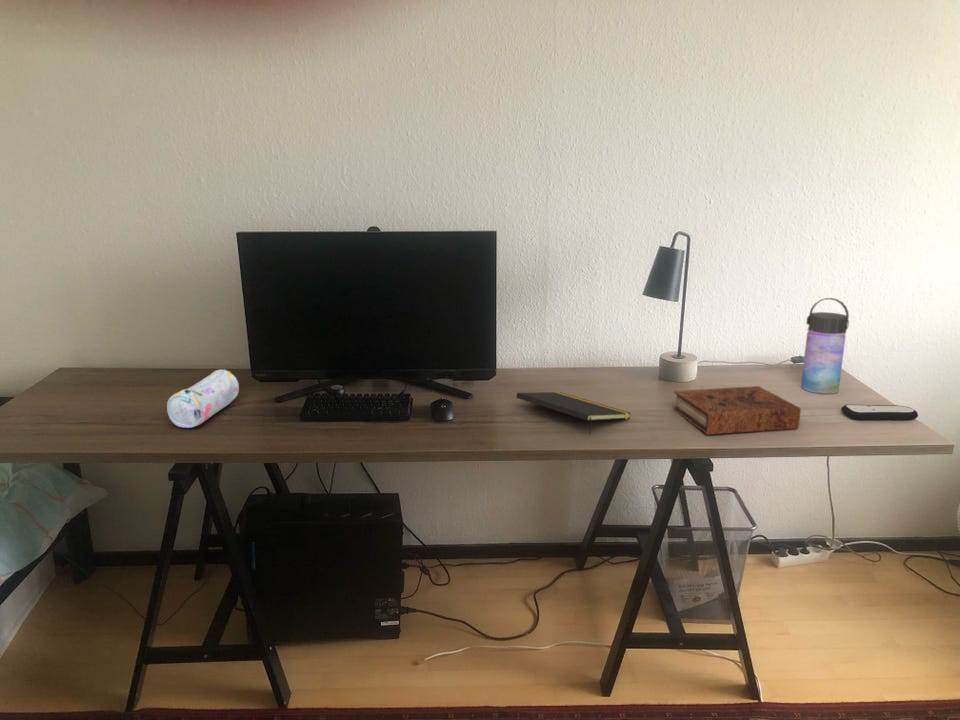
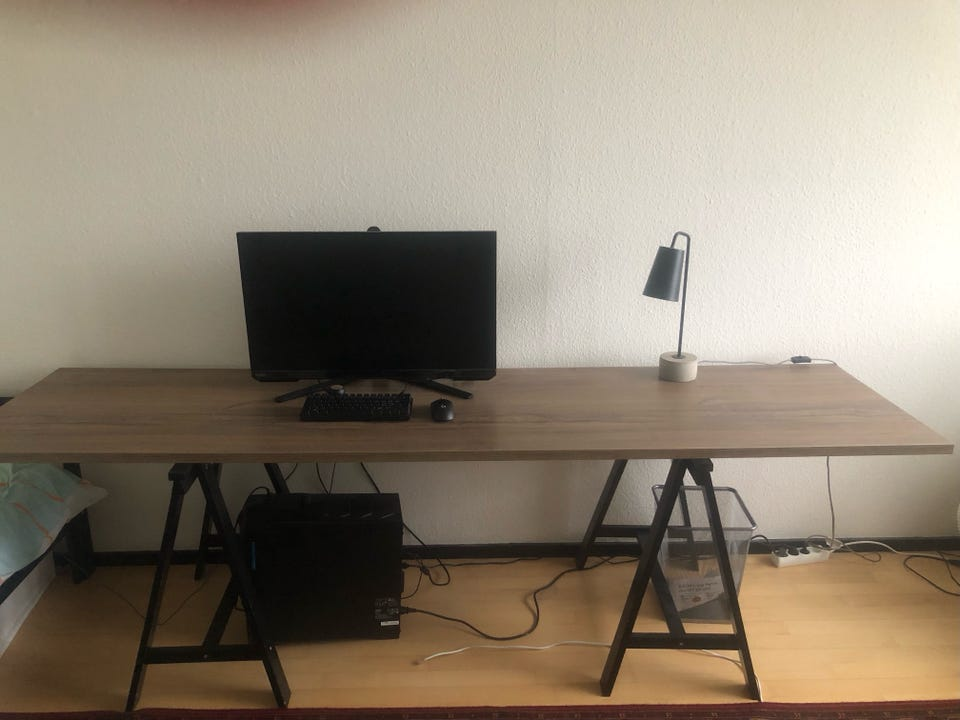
- water bottle [800,297,850,395]
- book [672,385,802,435]
- remote control [840,403,919,421]
- notepad [516,391,632,436]
- pencil case [166,368,240,429]
